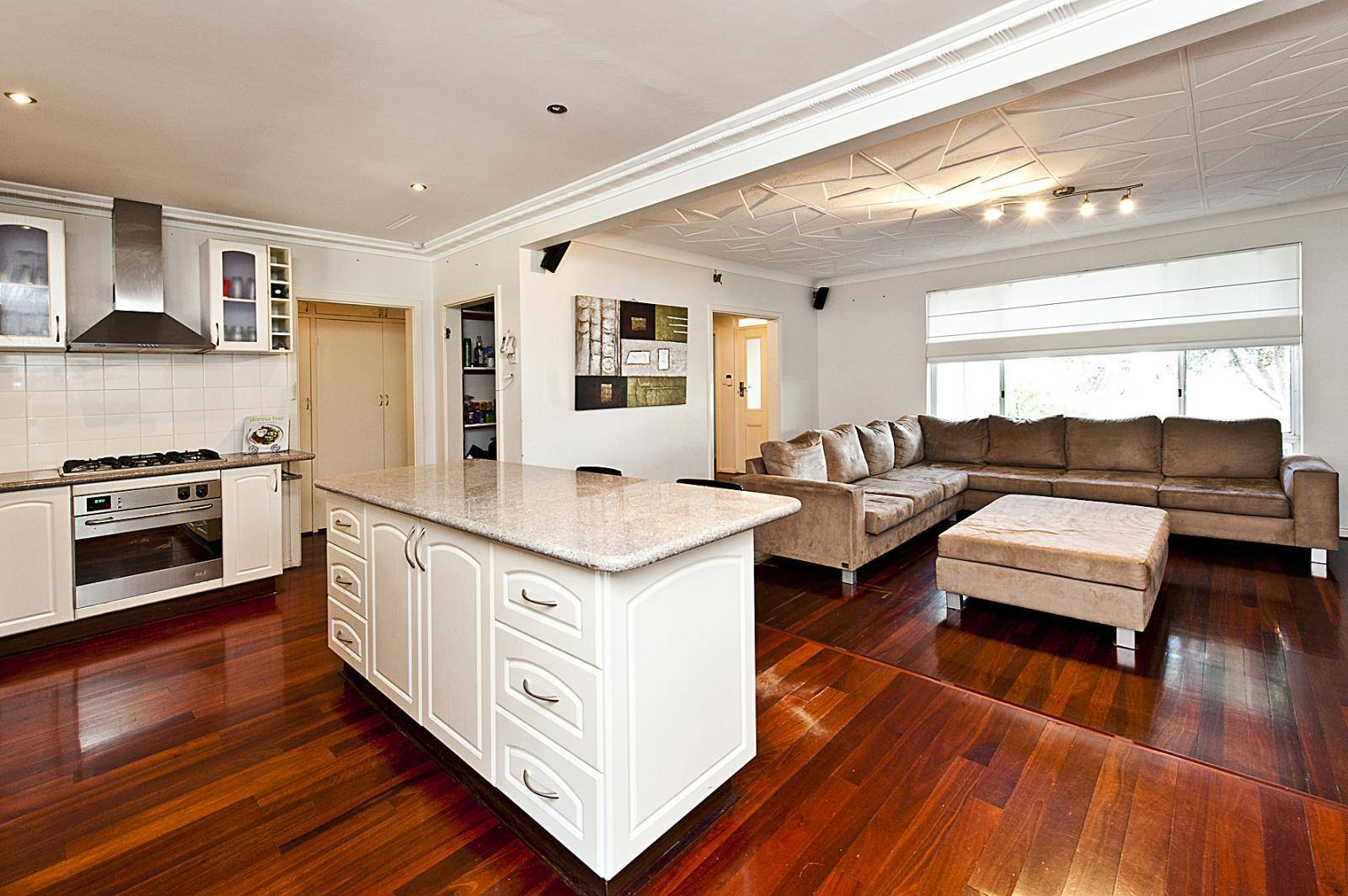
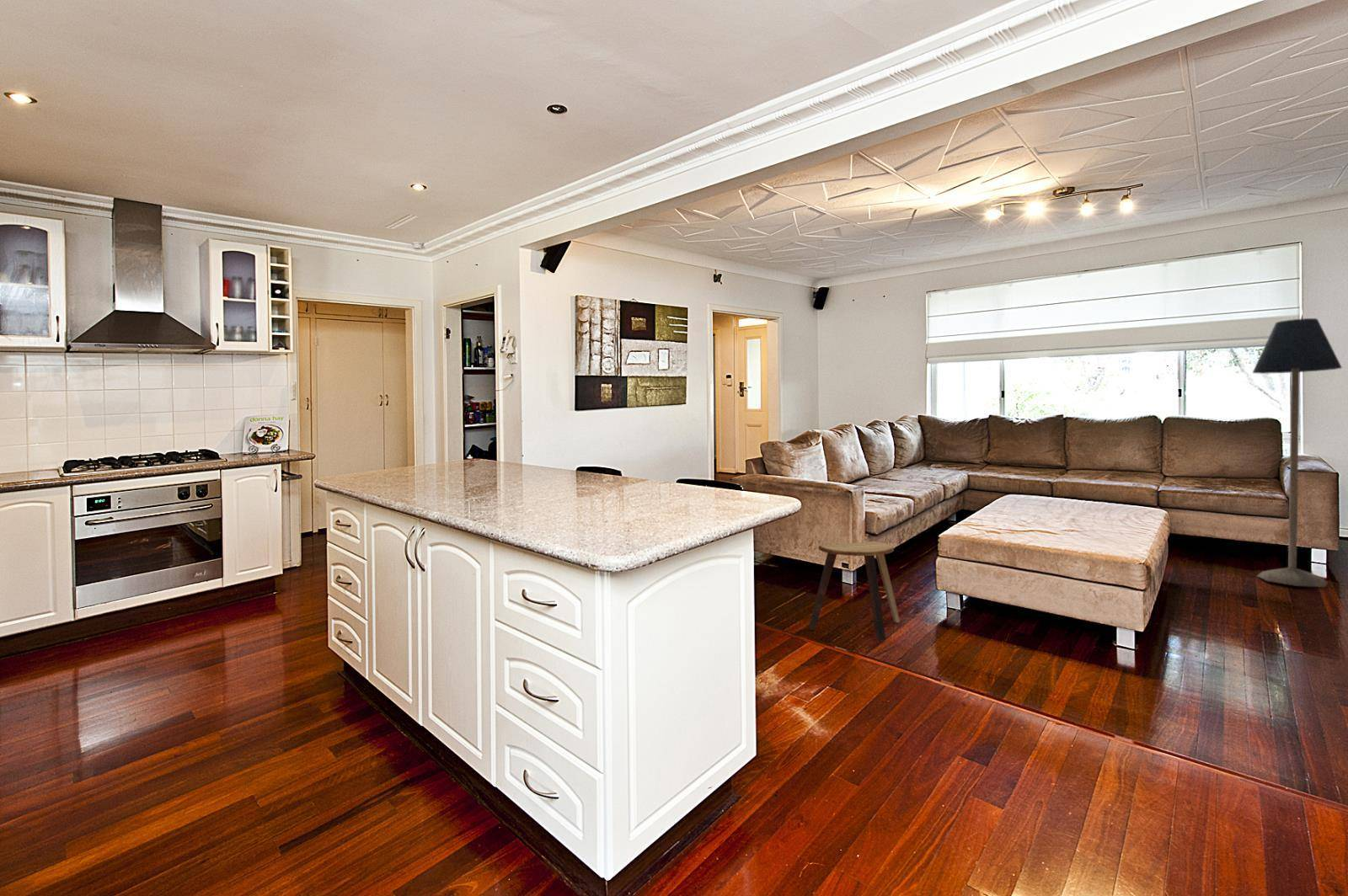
+ stool [808,541,901,642]
+ floor lamp [1252,317,1343,588]
